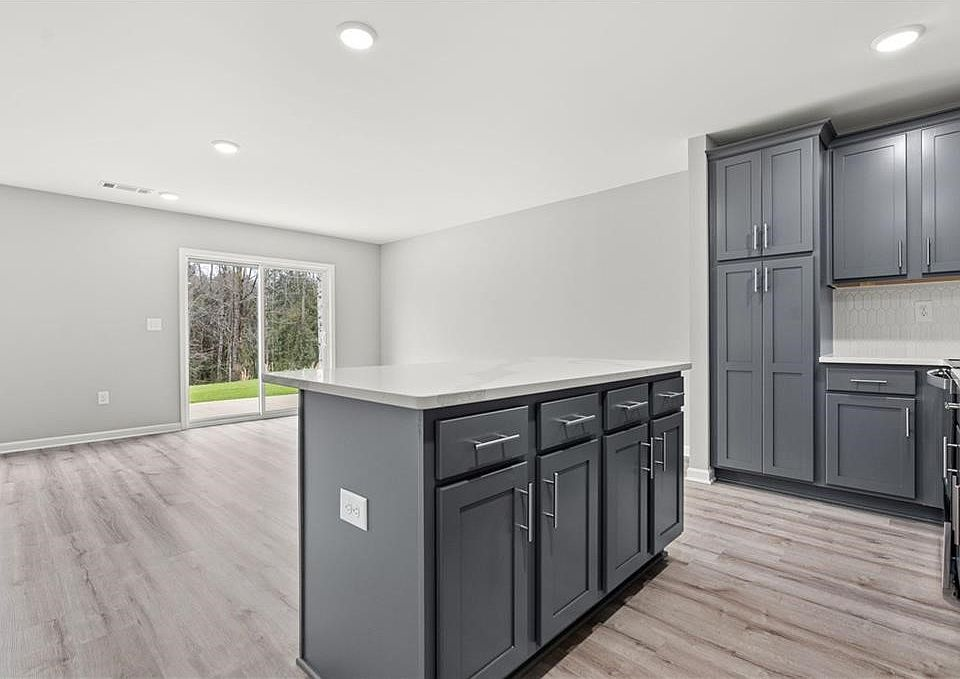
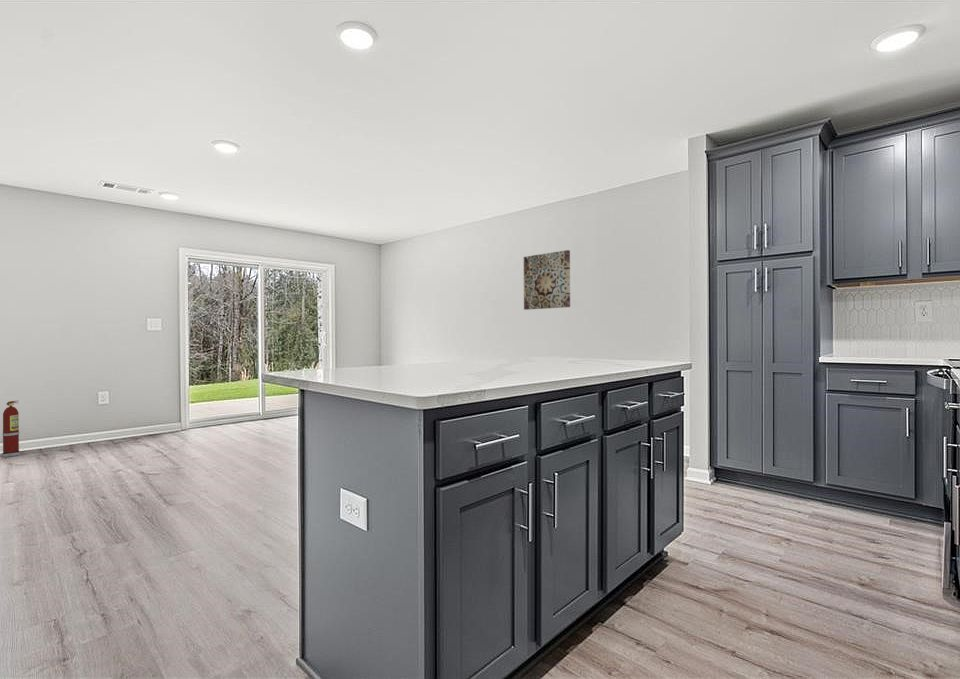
+ wall art [523,249,571,311]
+ fire extinguisher [1,400,21,458]
